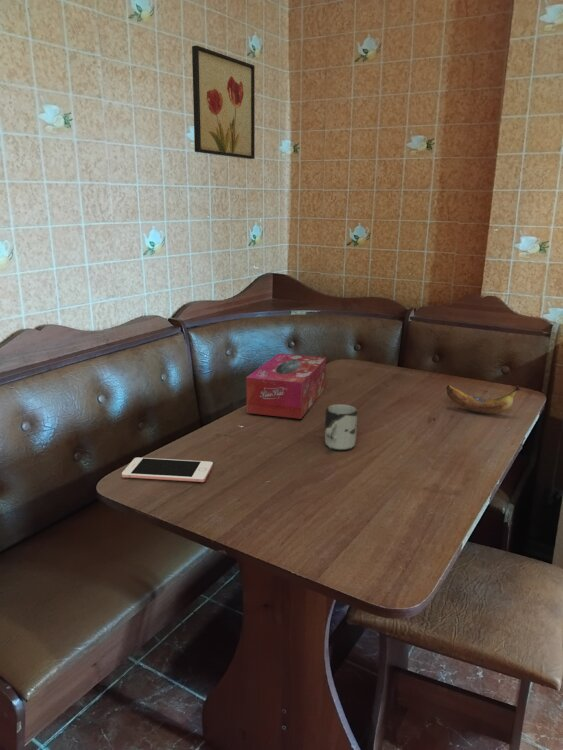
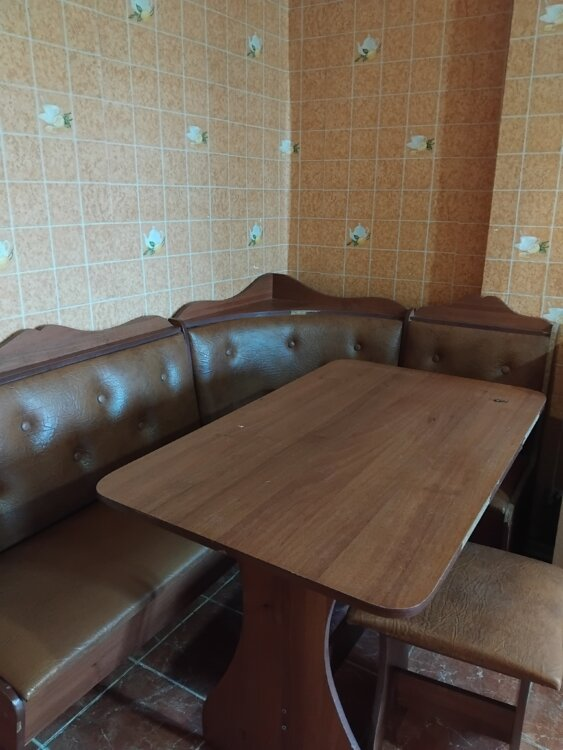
- cup [324,403,358,452]
- cell phone [121,457,214,483]
- tissue box [246,352,327,420]
- wall art [191,45,256,160]
- banana [445,384,521,415]
